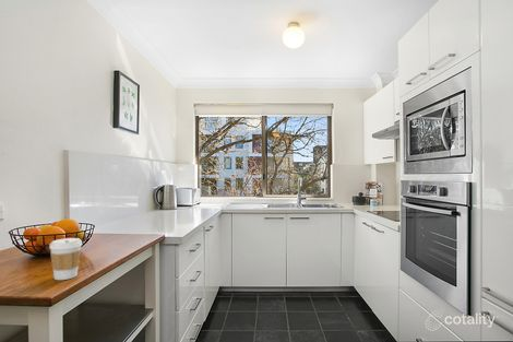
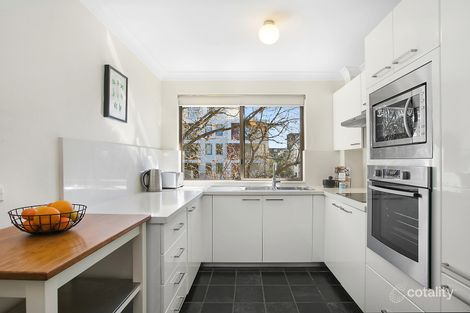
- coffee cup [48,237,83,281]
